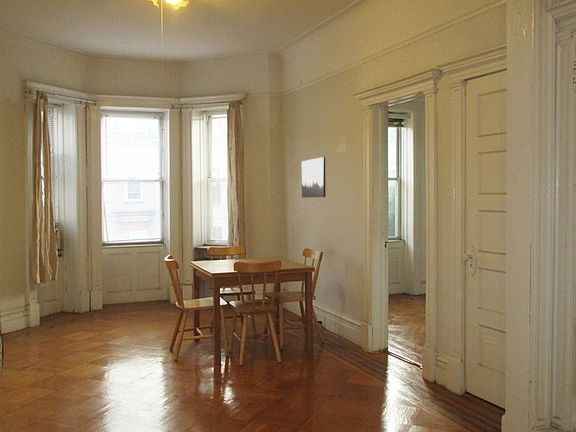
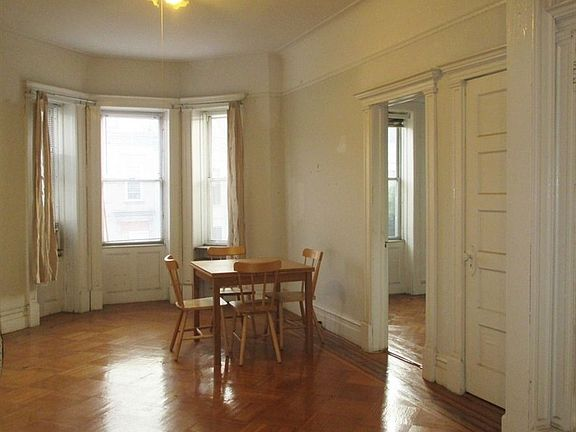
- wall art [301,156,326,199]
